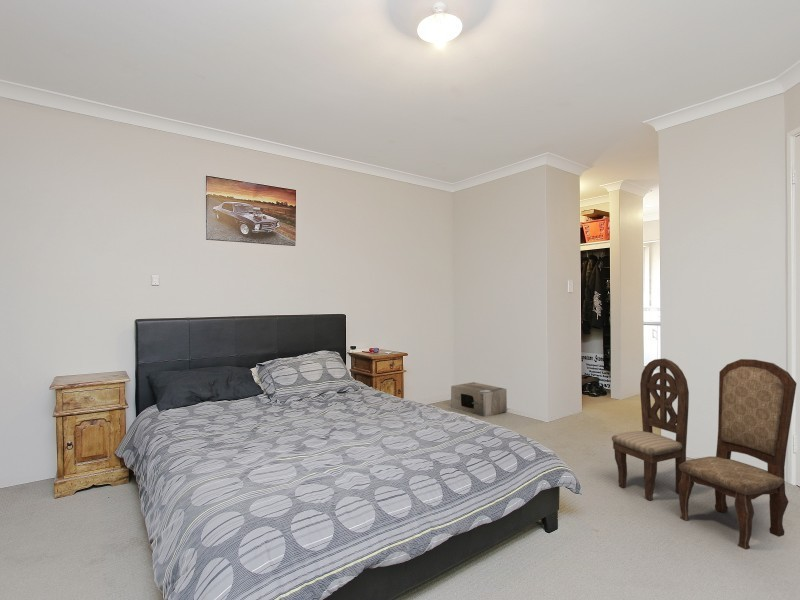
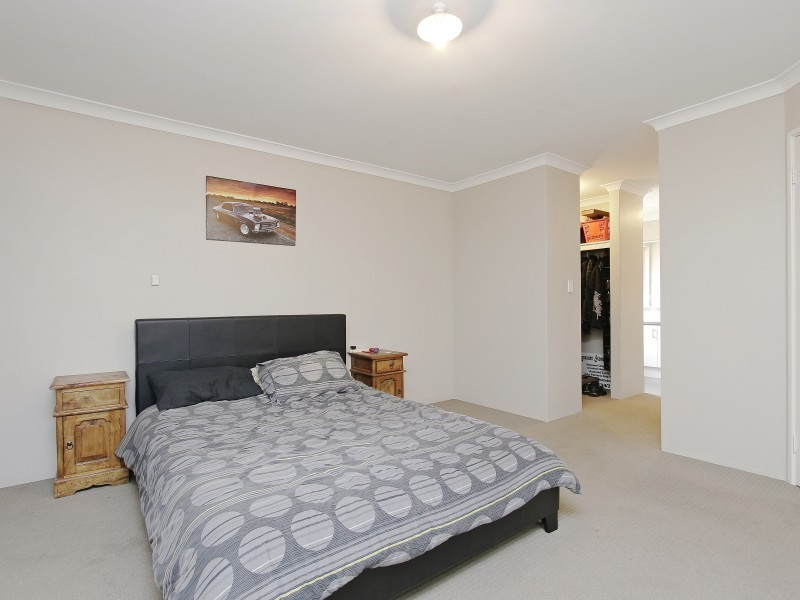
- dining chair [611,358,798,551]
- cardboard box [450,381,508,418]
